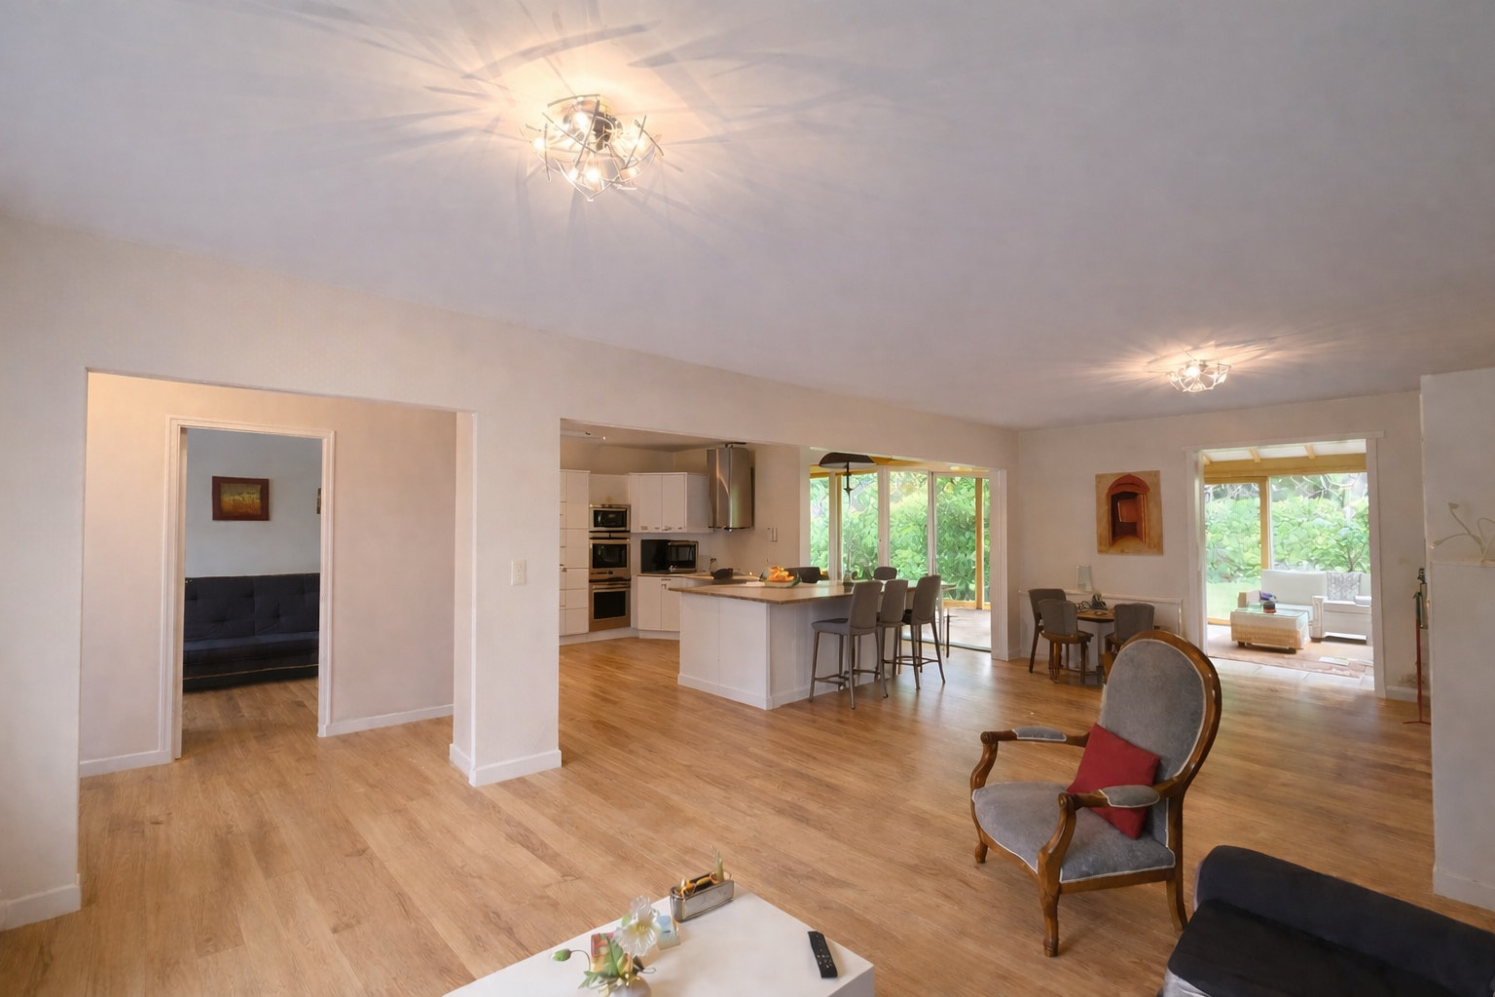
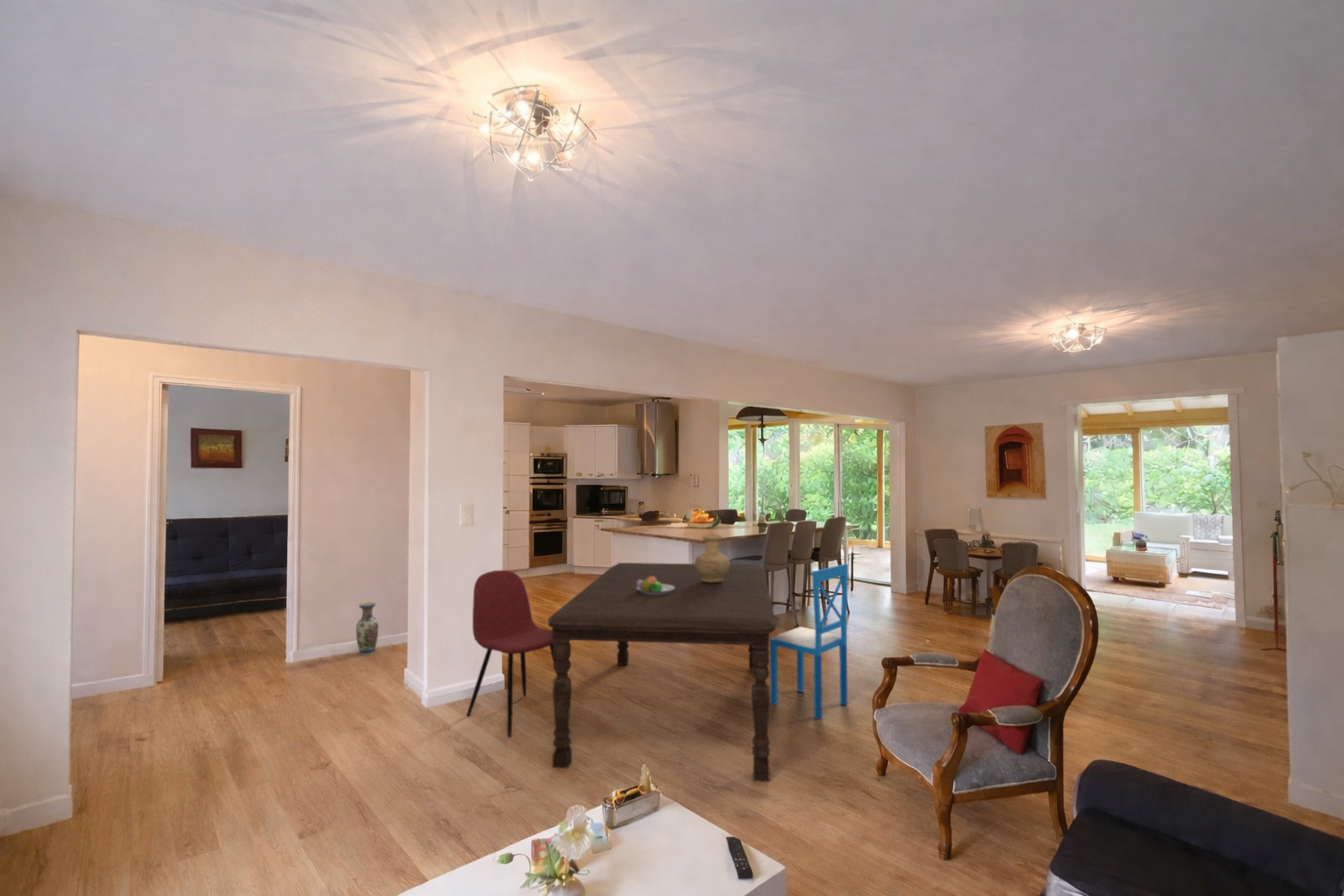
+ vase [355,601,379,656]
+ fruit bowl [636,576,675,595]
+ dining table [547,562,777,783]
+ dining chair [466,570,556,739]
+ dining chair [769,563,849,720]
+ vase [694,534,731,583]
